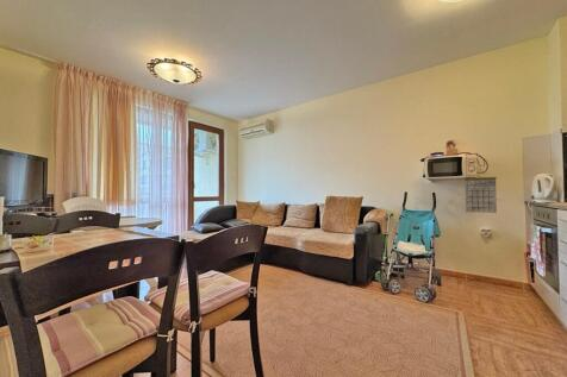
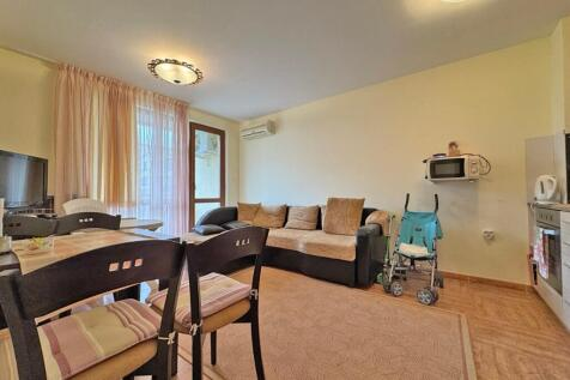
- calendar [463,176,498,214]
